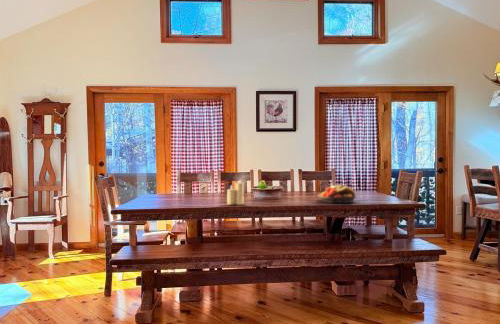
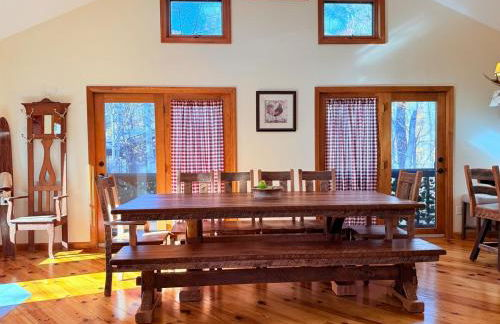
- candle [226,179,245,206]
- fruit bowl [317,184,358,204]
